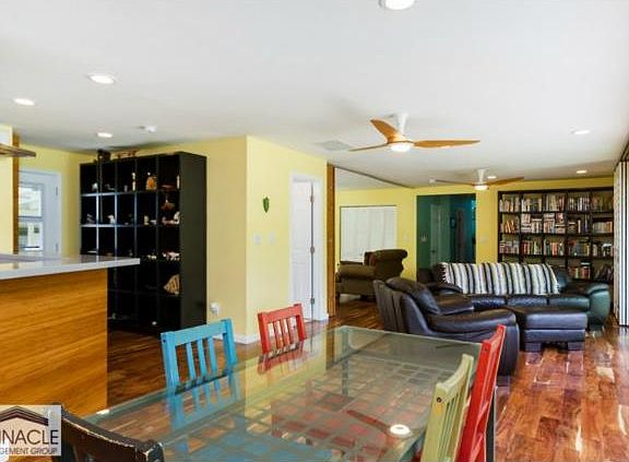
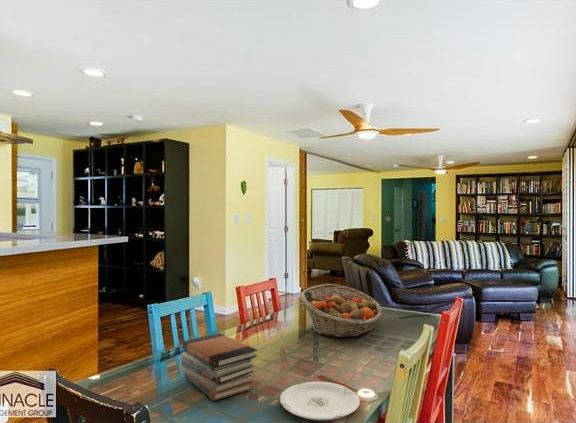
+ plate [279,381,361,421]
+ book stack [180,332,258,402]
+ fruit basket [299,283,383,338]
